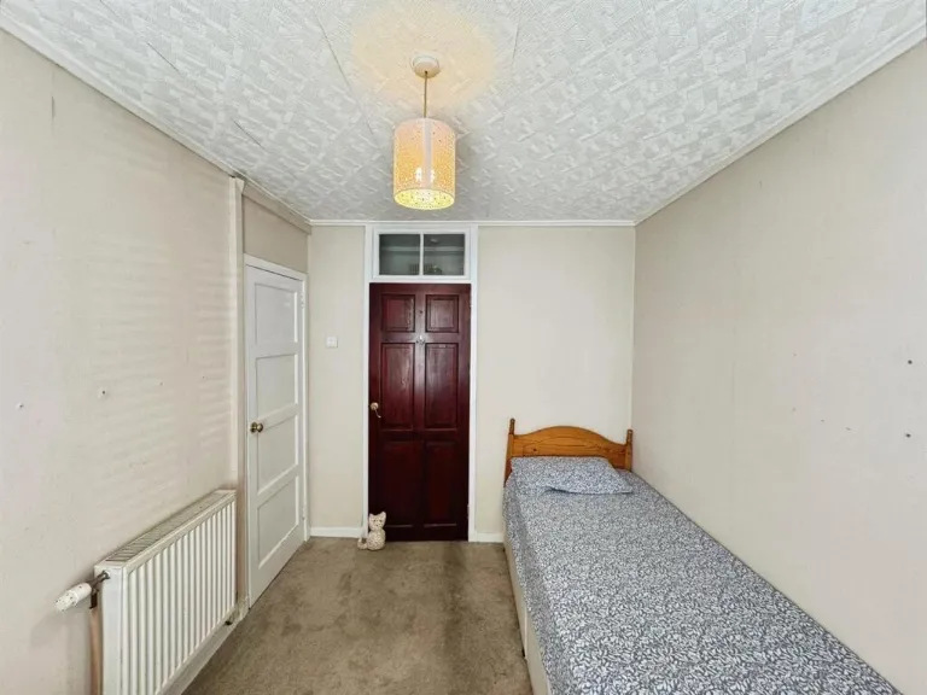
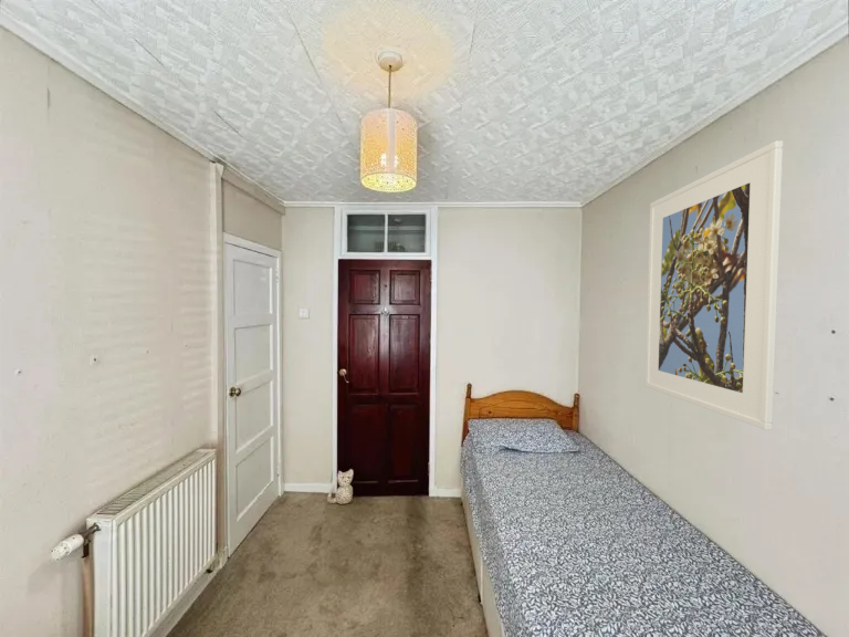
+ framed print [643,139,784,431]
